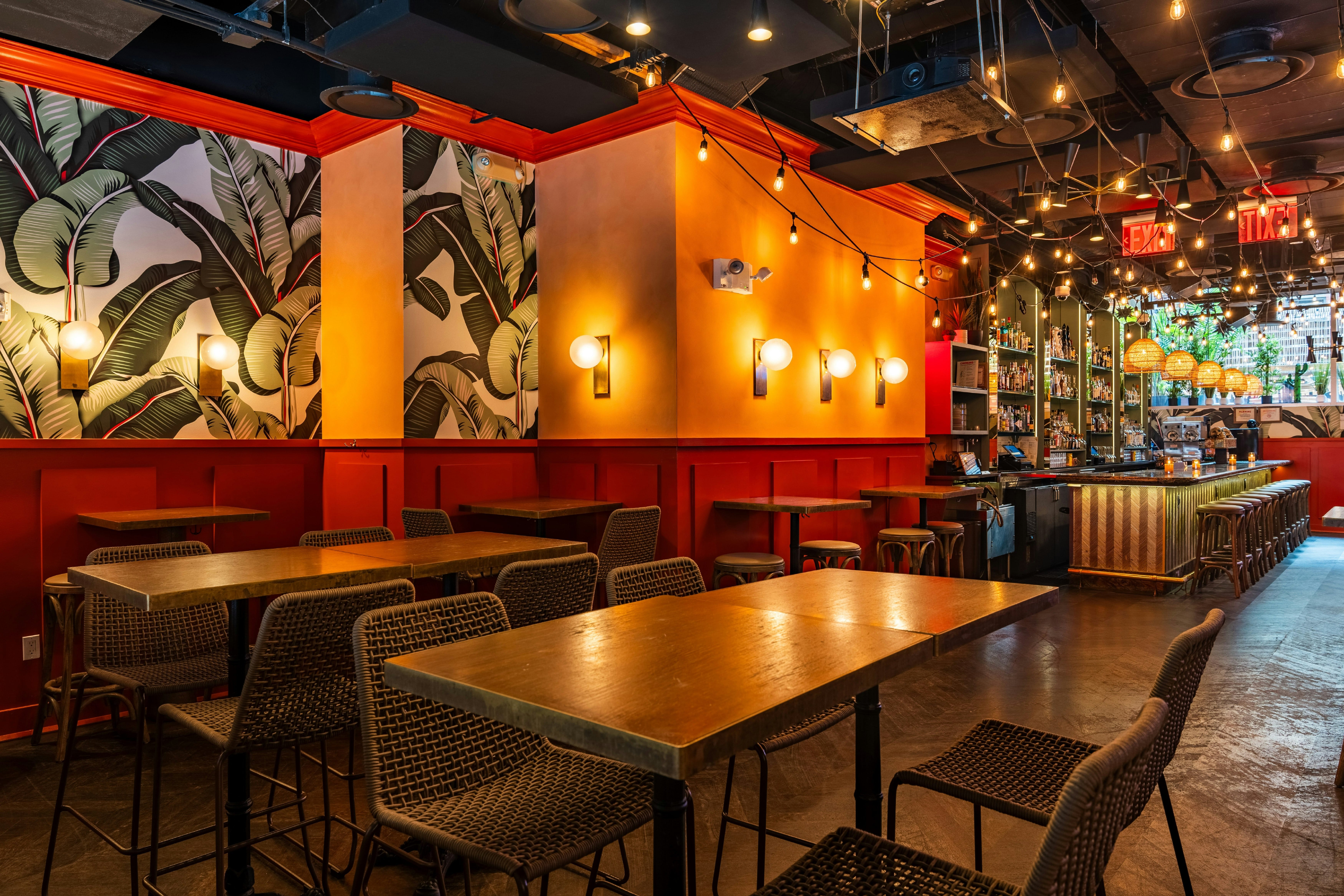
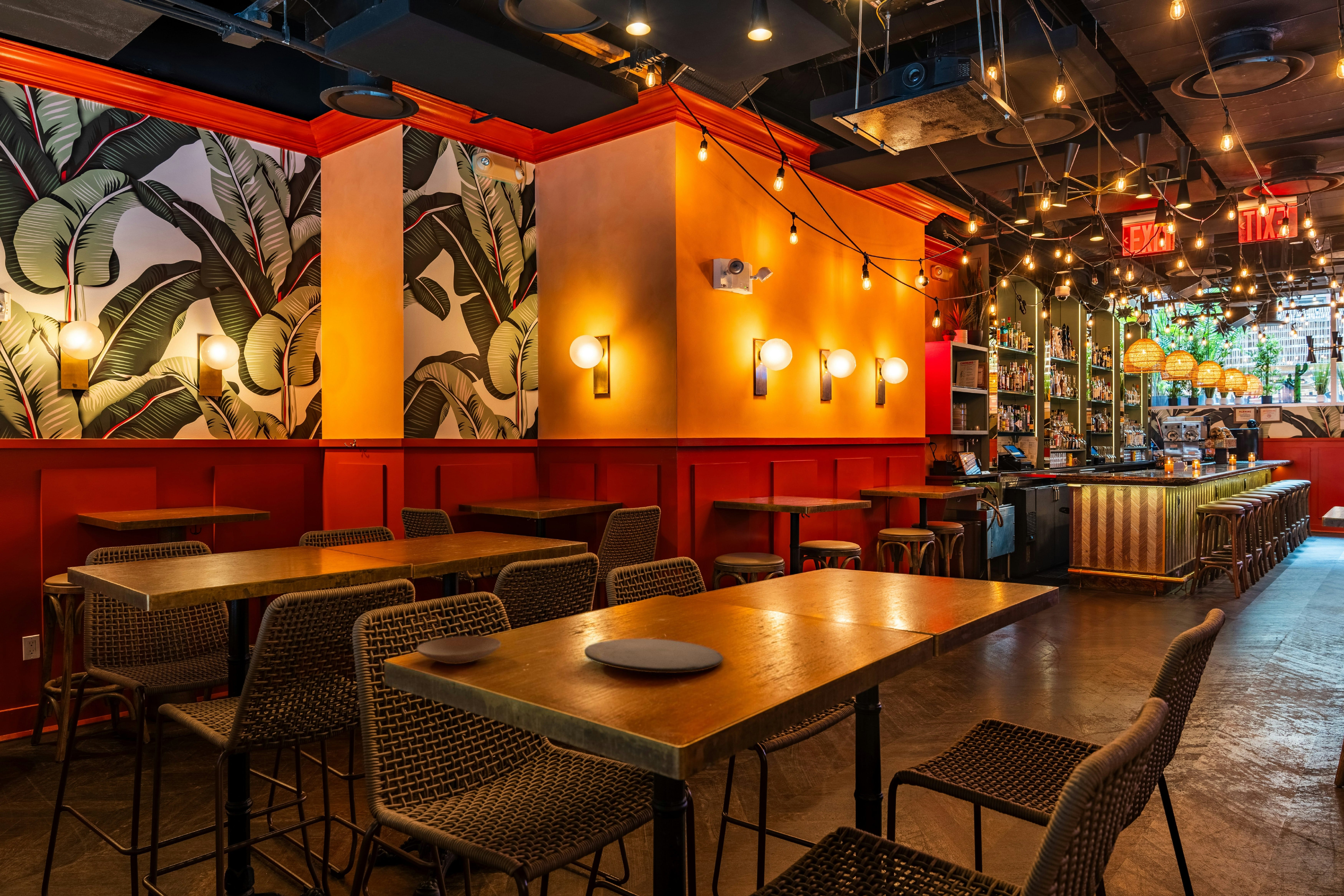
+ plate [416,636,501,664]
+ plate [584,638,724,673]
